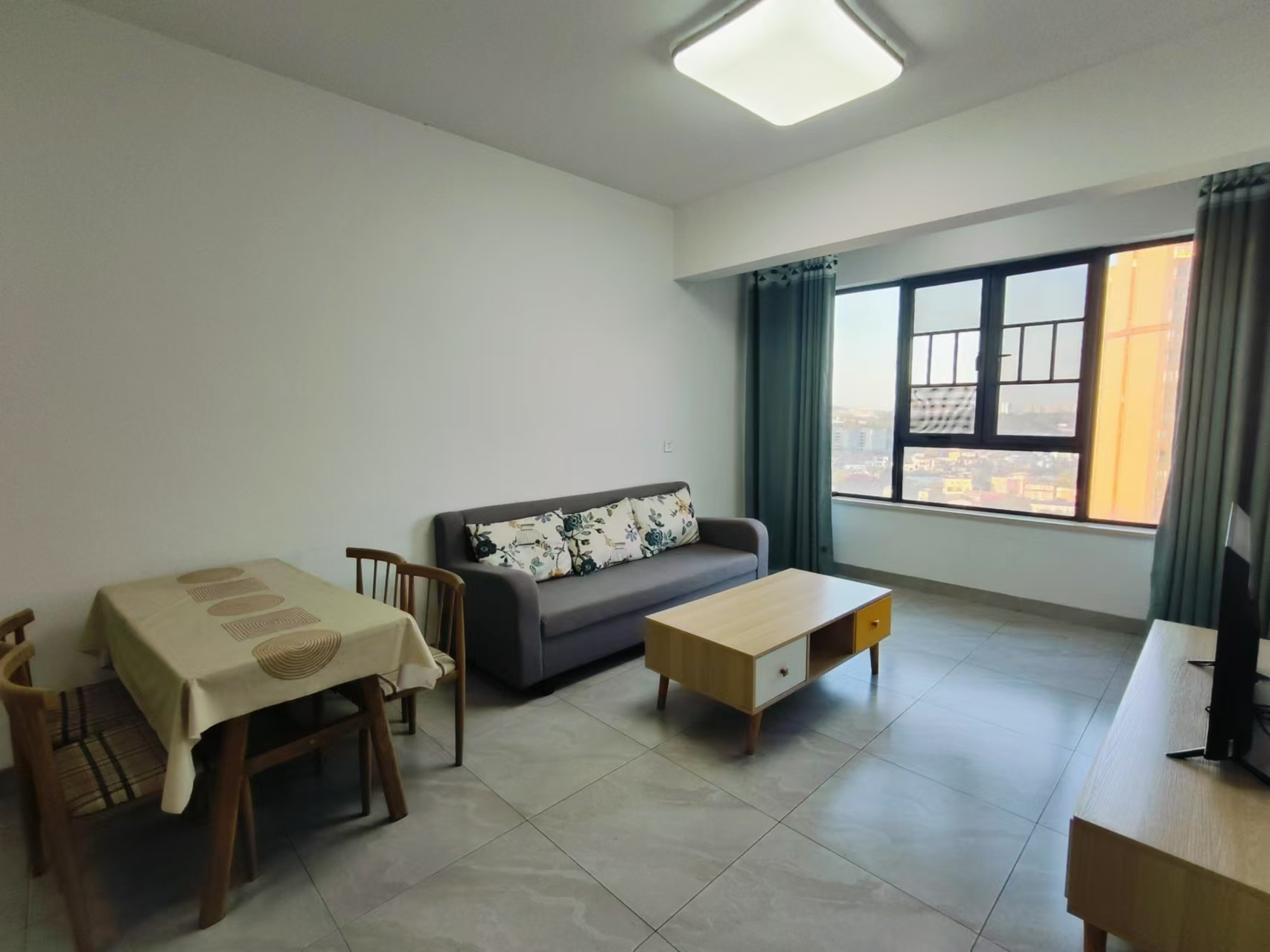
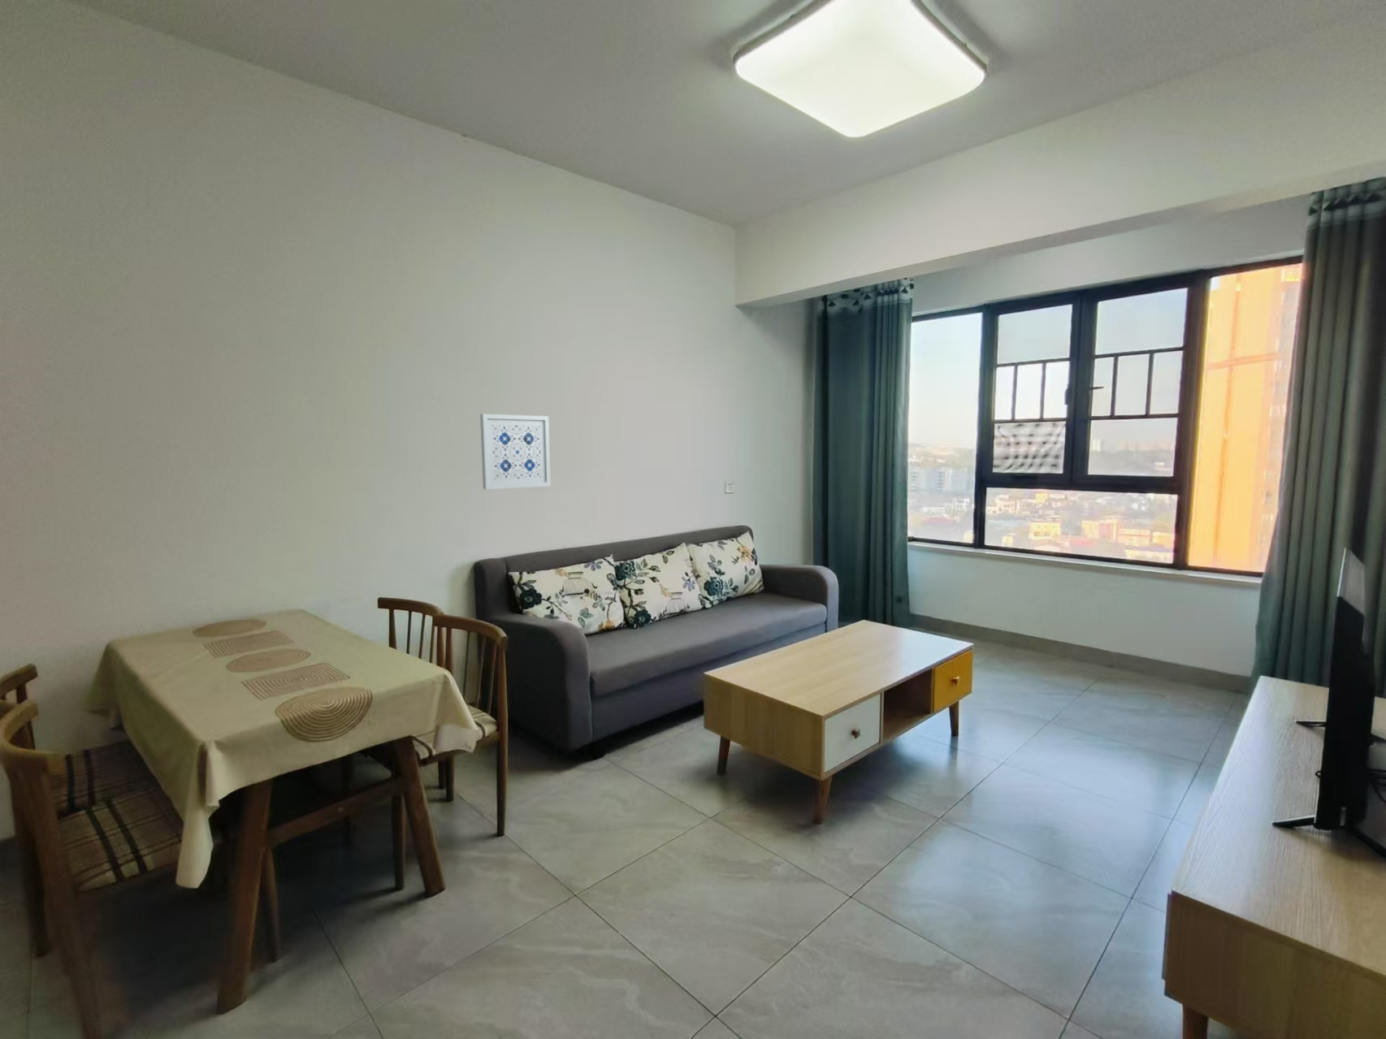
+ wall art [479,413,551,490]
